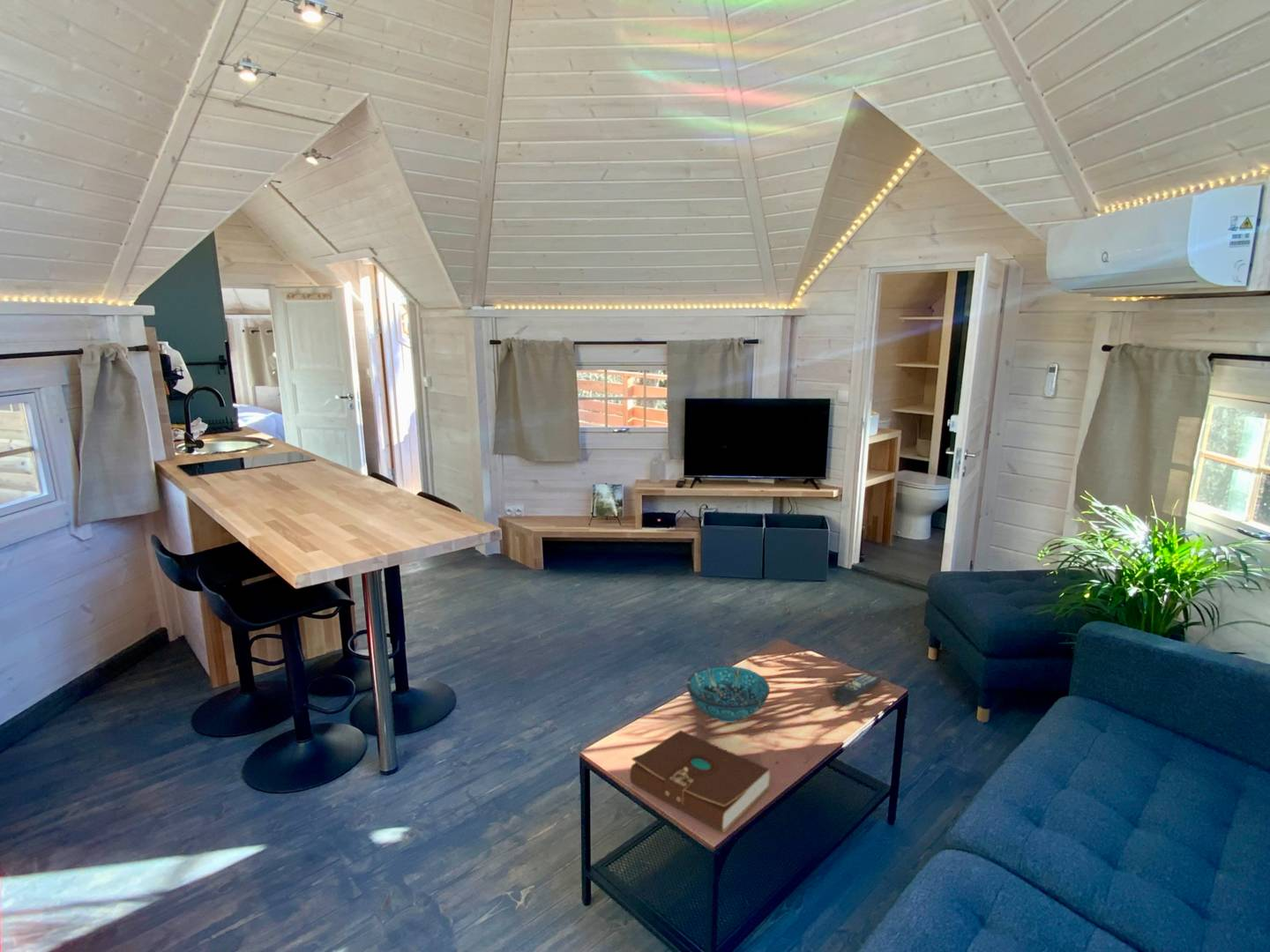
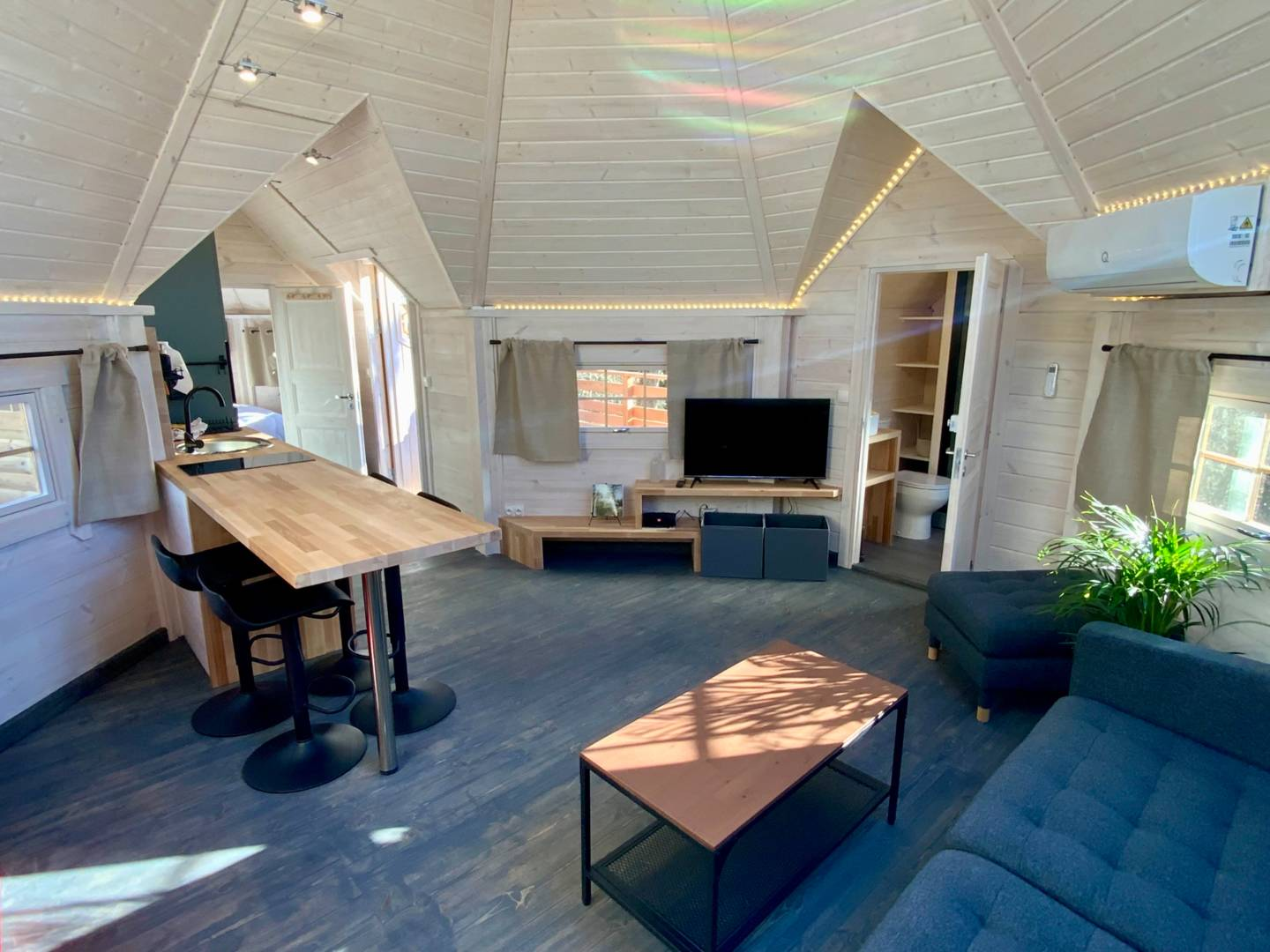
- book [629,729,772,833]
- remote control [833,672,883,707]
- decorative bowl [686,666,771,724]
